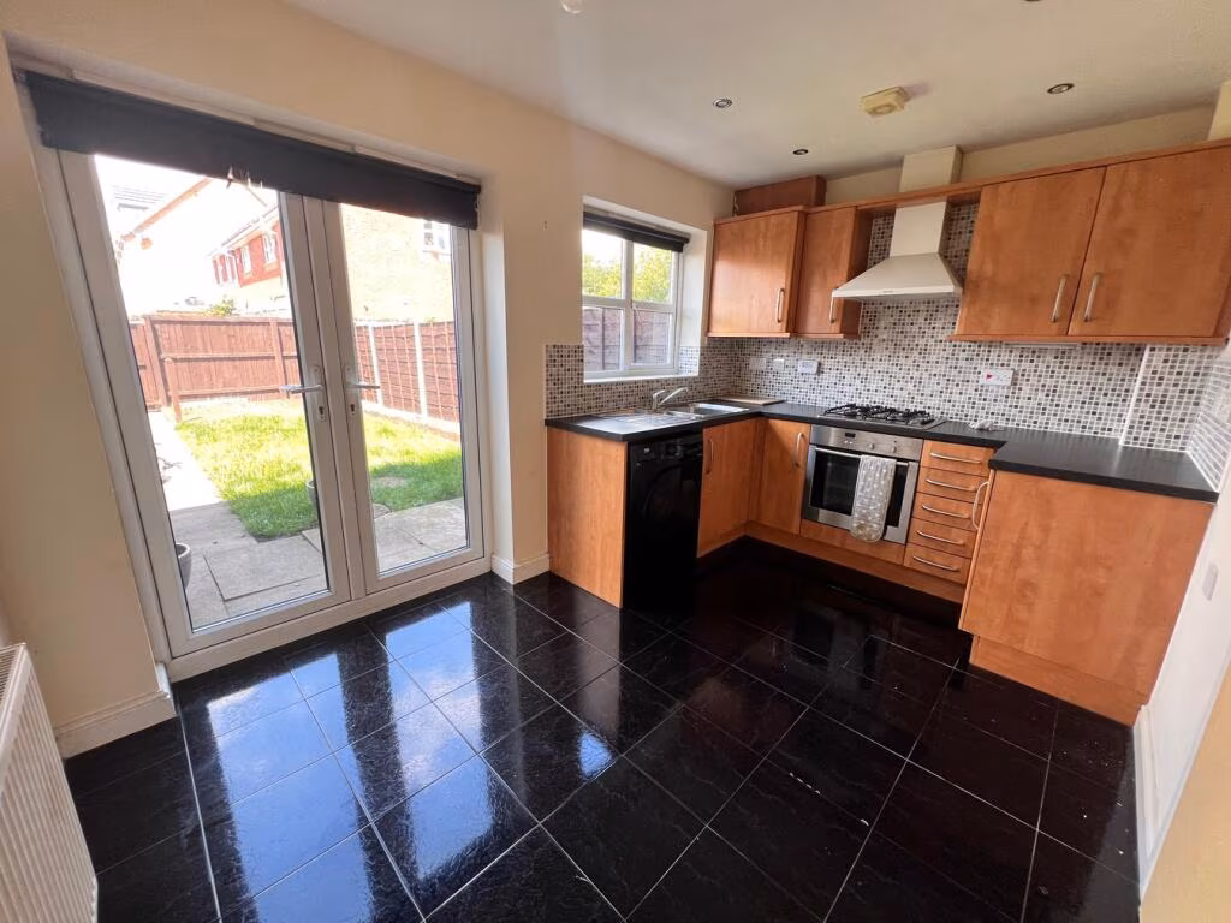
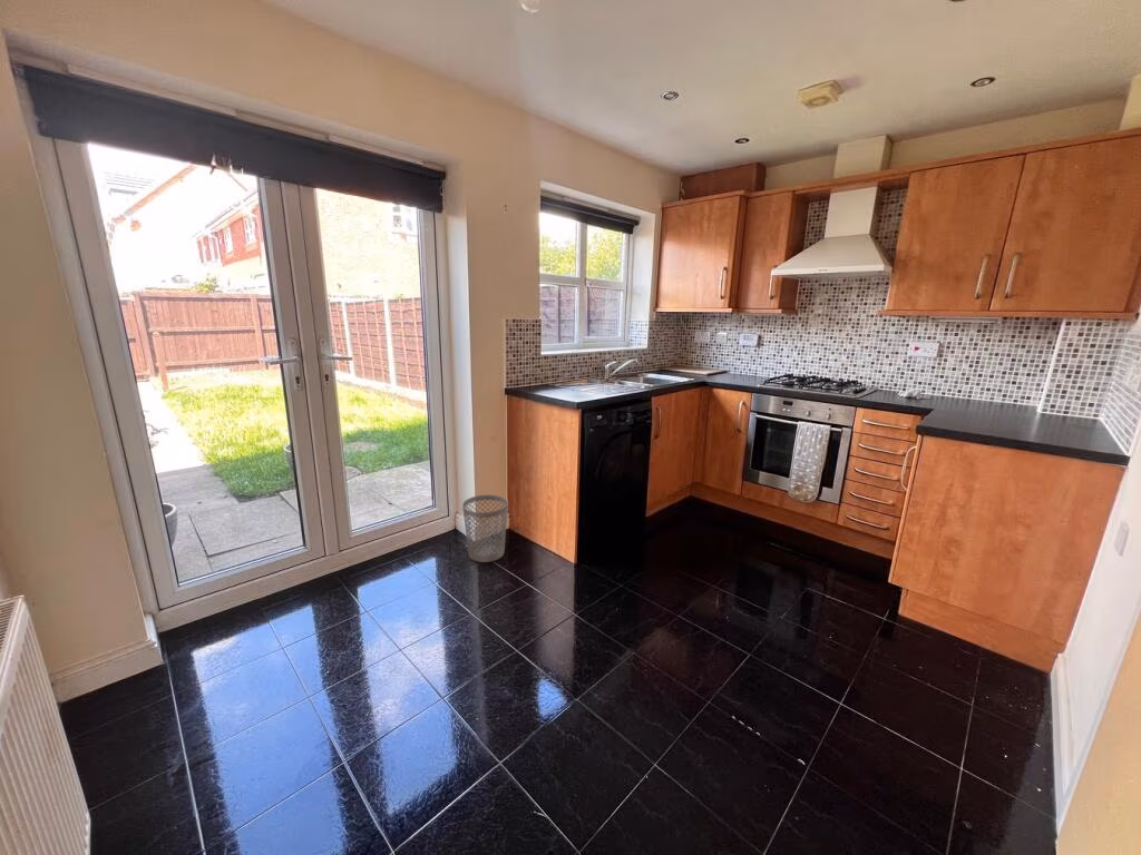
+ wastebasket [461,494,509,563]
